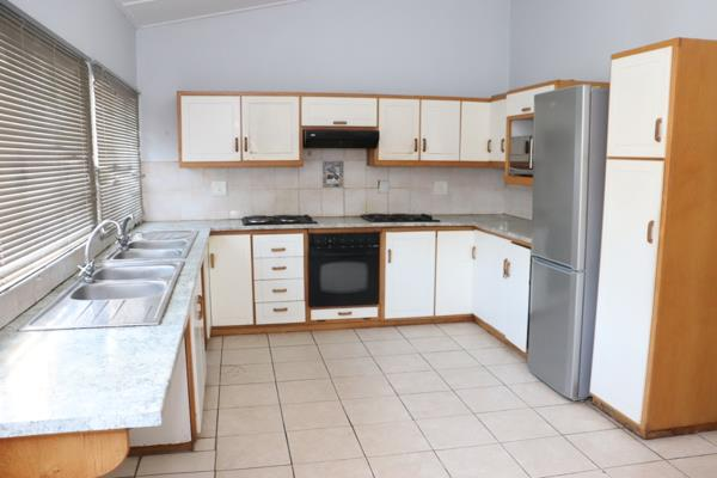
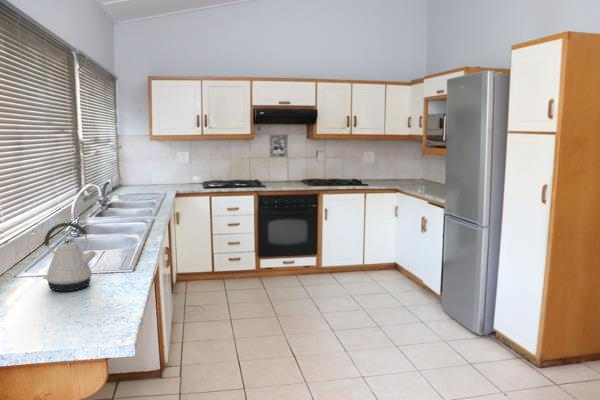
+ kettle [42,221,98,292]
